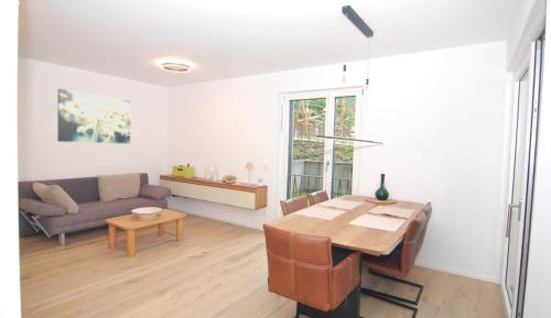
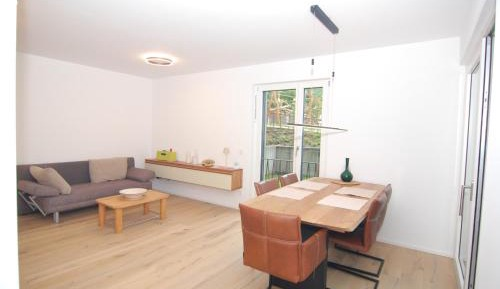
- wall art [56,88,132,145]
